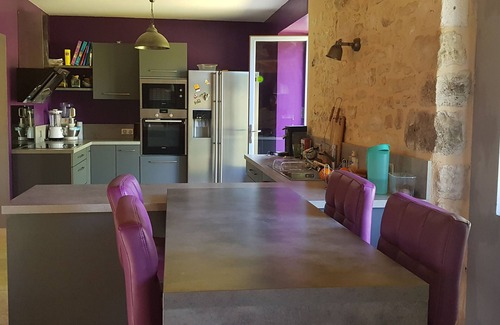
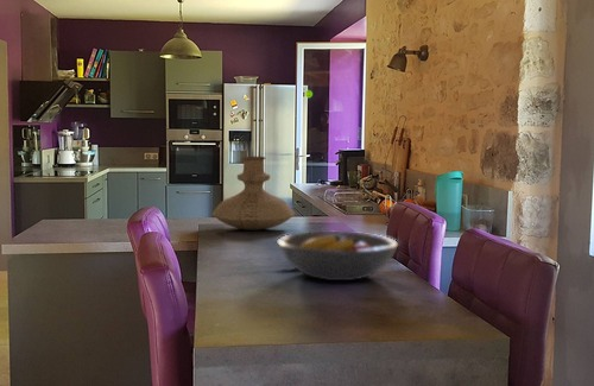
+ vase [211,156,296,232]
+ fruit bowl [276,230,400,281]
